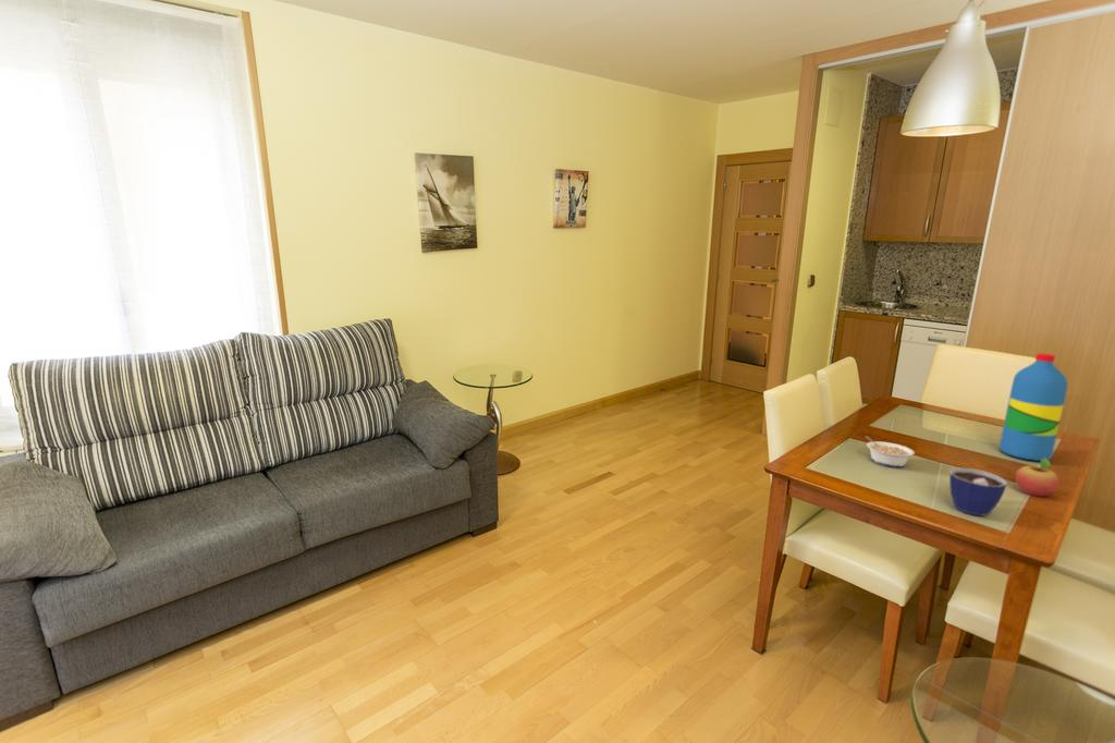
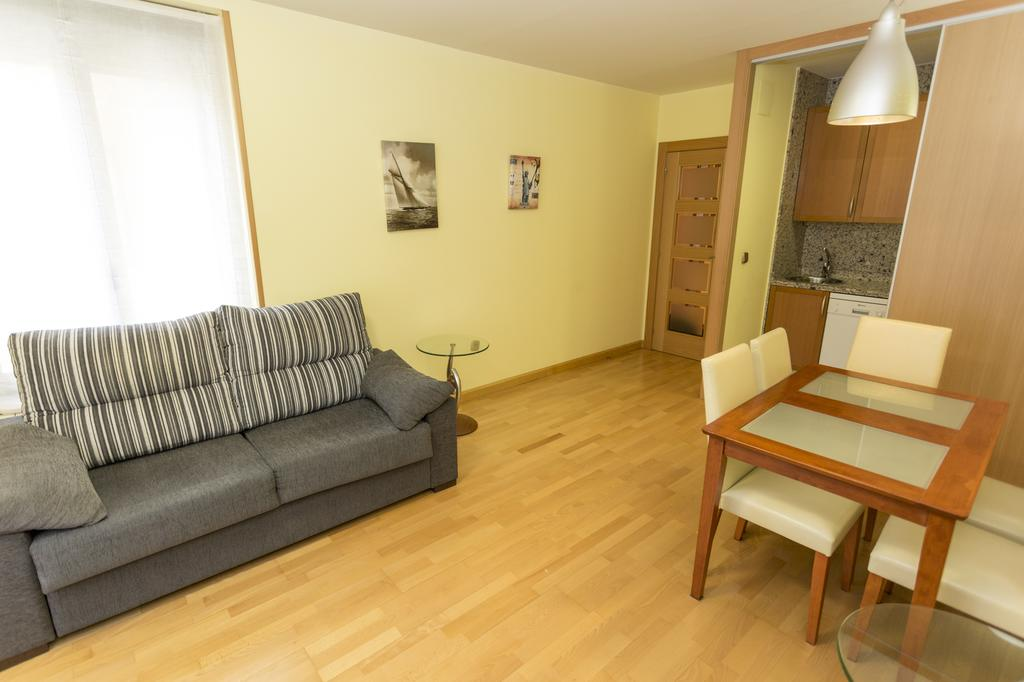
- cup [948,467,1007,516]
- fruit [1015,459,1061,498]
- water bottle [998,352,1069,462]
- legume [865,435,916,467]
